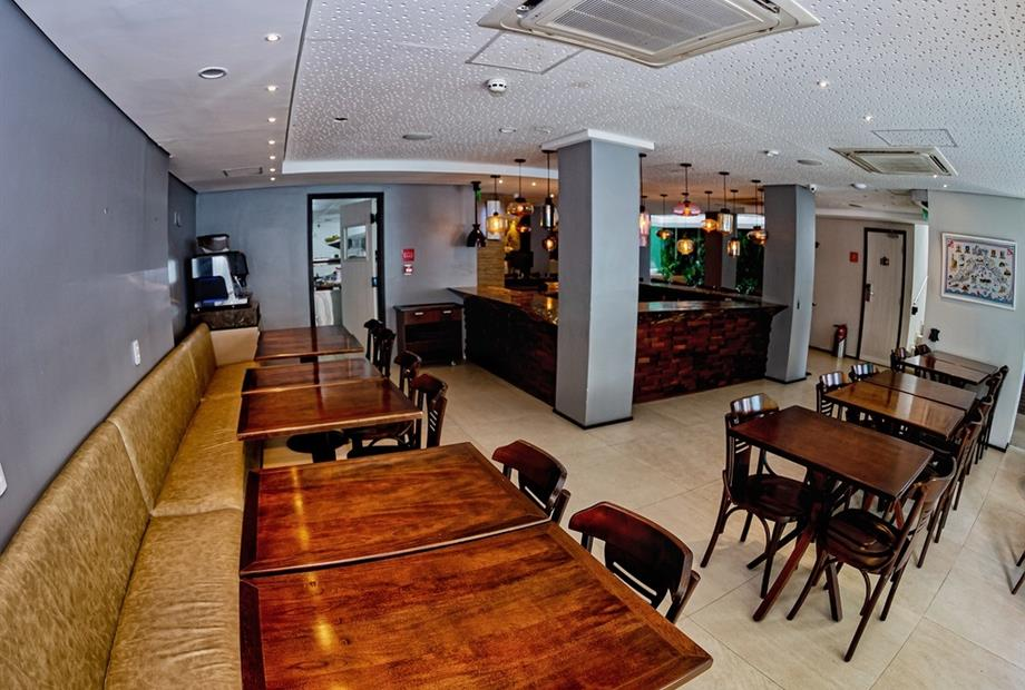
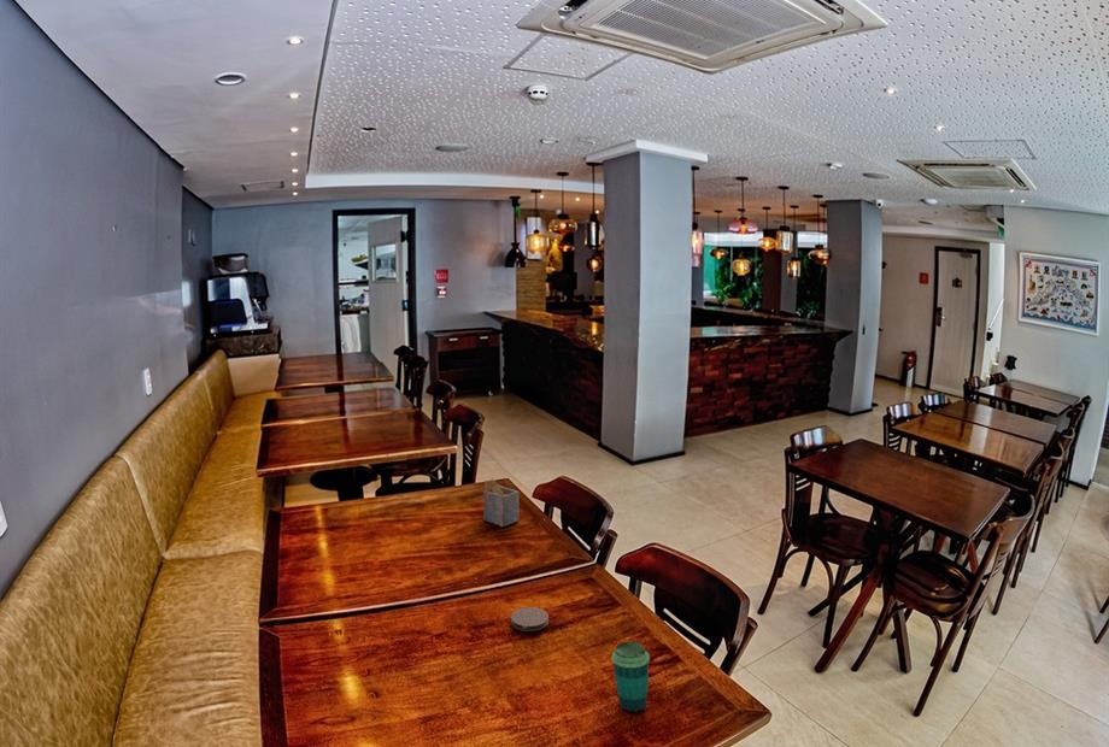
+ cup [611,641,651,713]
+ napkin holder [482,477,520,528]
+ coaster [510,606,550,633]
